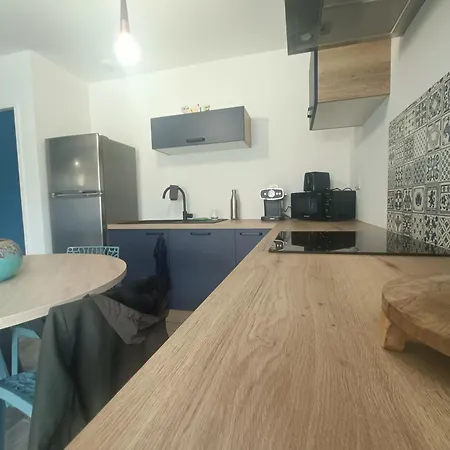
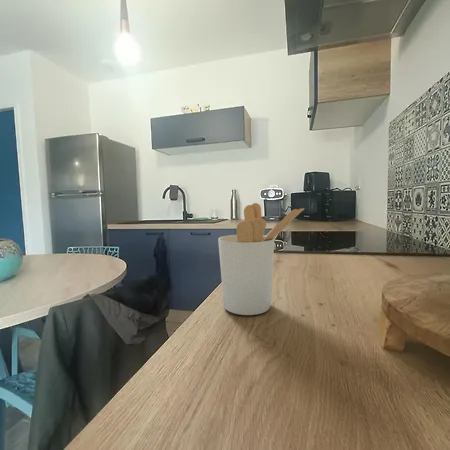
+ utensil holder [217,202,305,316]
